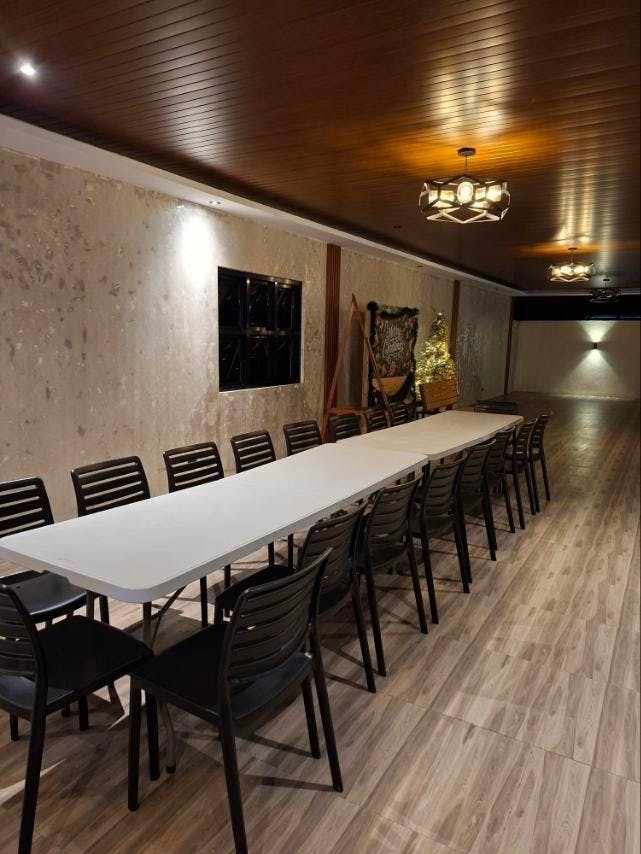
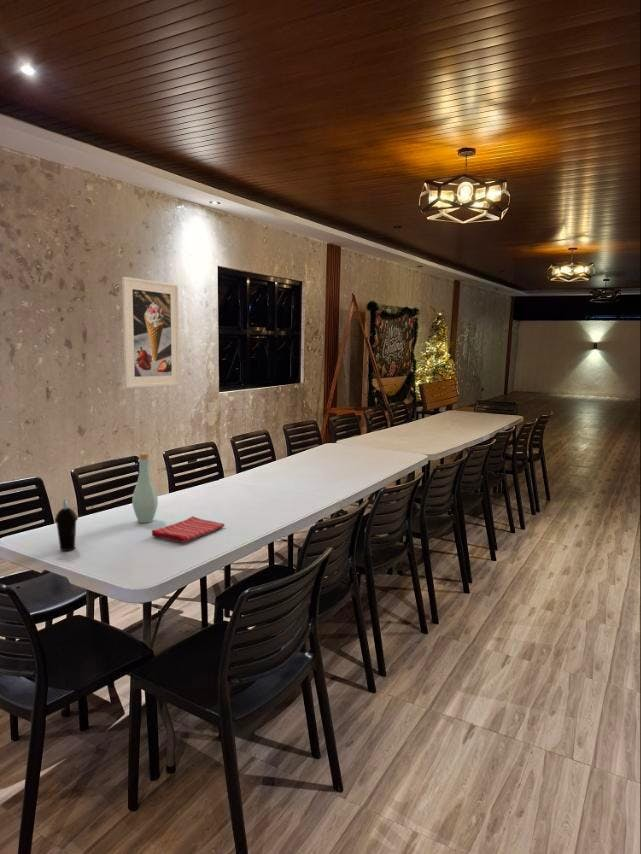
+ cup [54,498,79,552]
+ dish towel [151,515,225,544]
+ bottle [131,452,159,524]
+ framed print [121,276,181,389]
